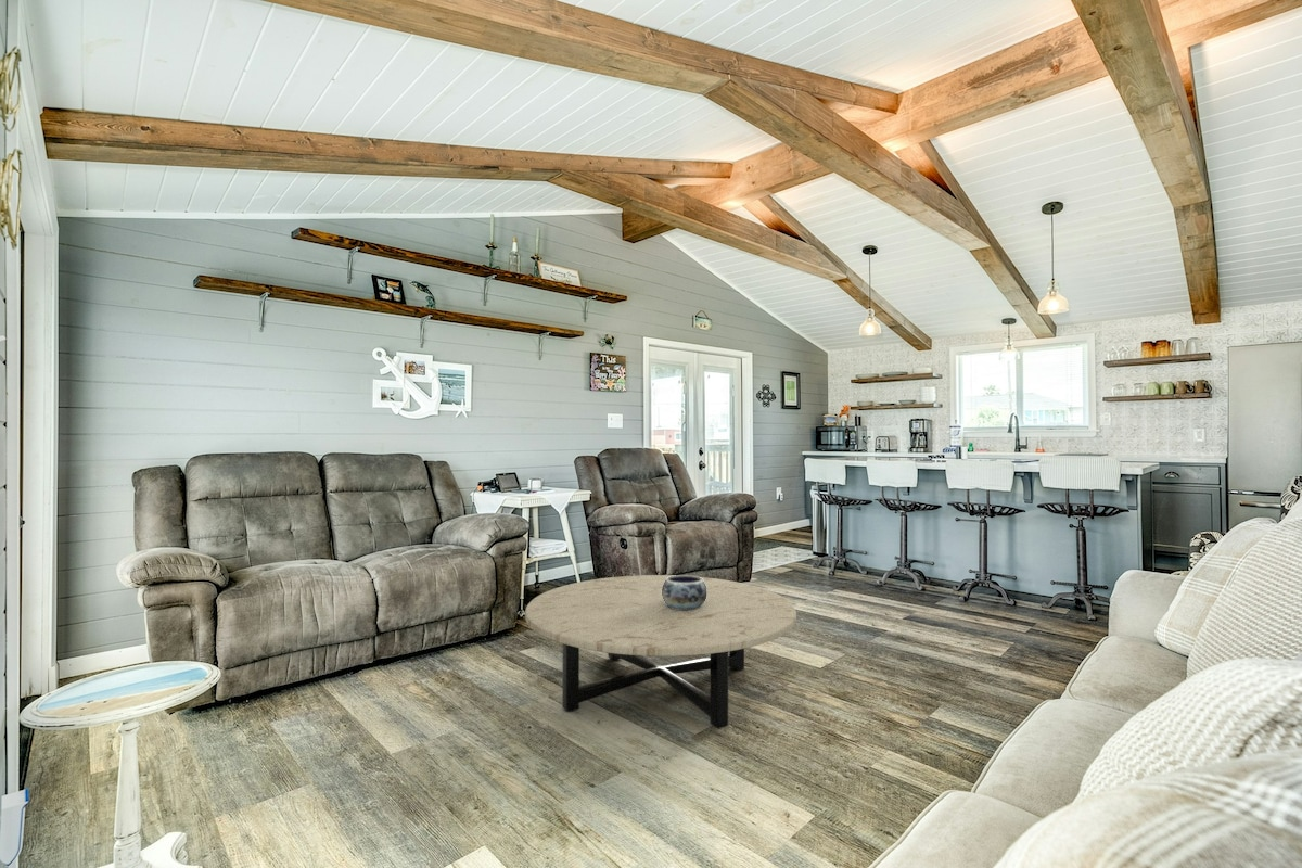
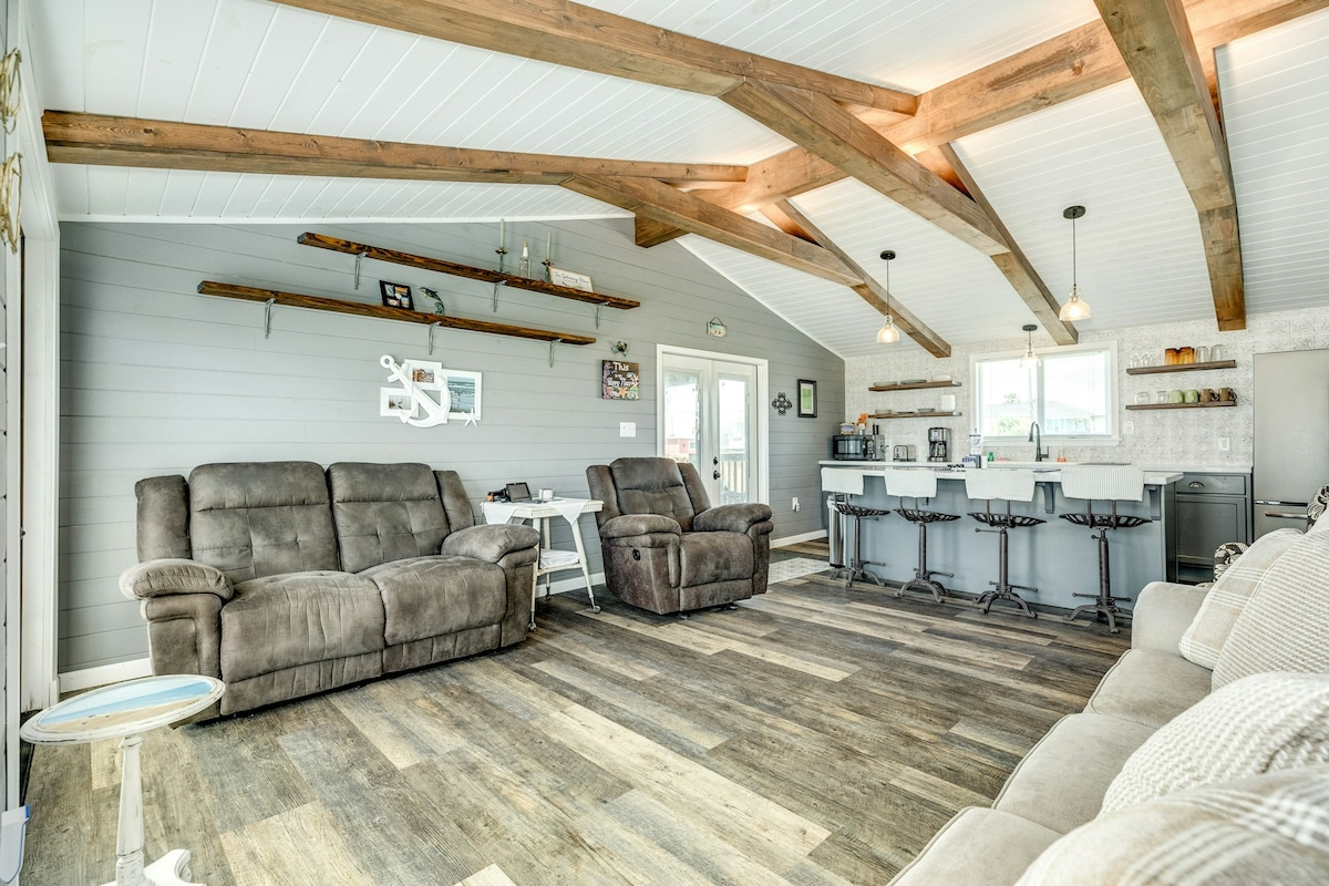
- coffee table [524,574,797,729]
- decorative bowl [662,574,706,610]
